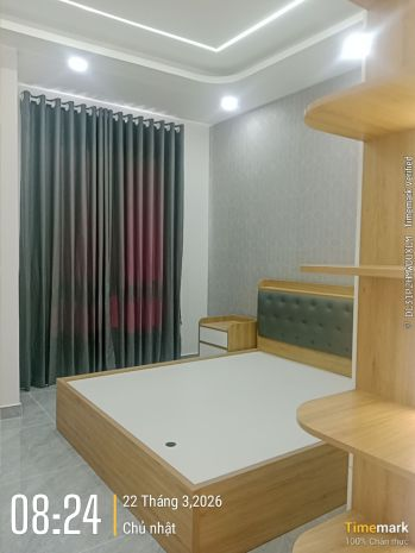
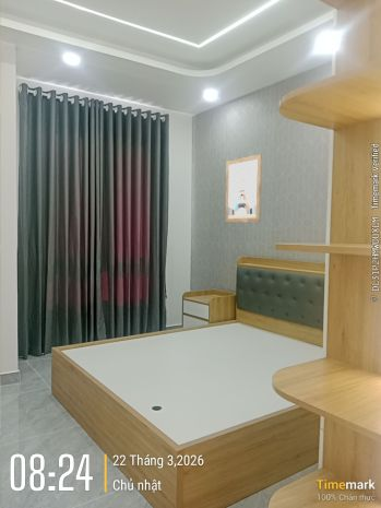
+ wall art [224,153,263,224]
